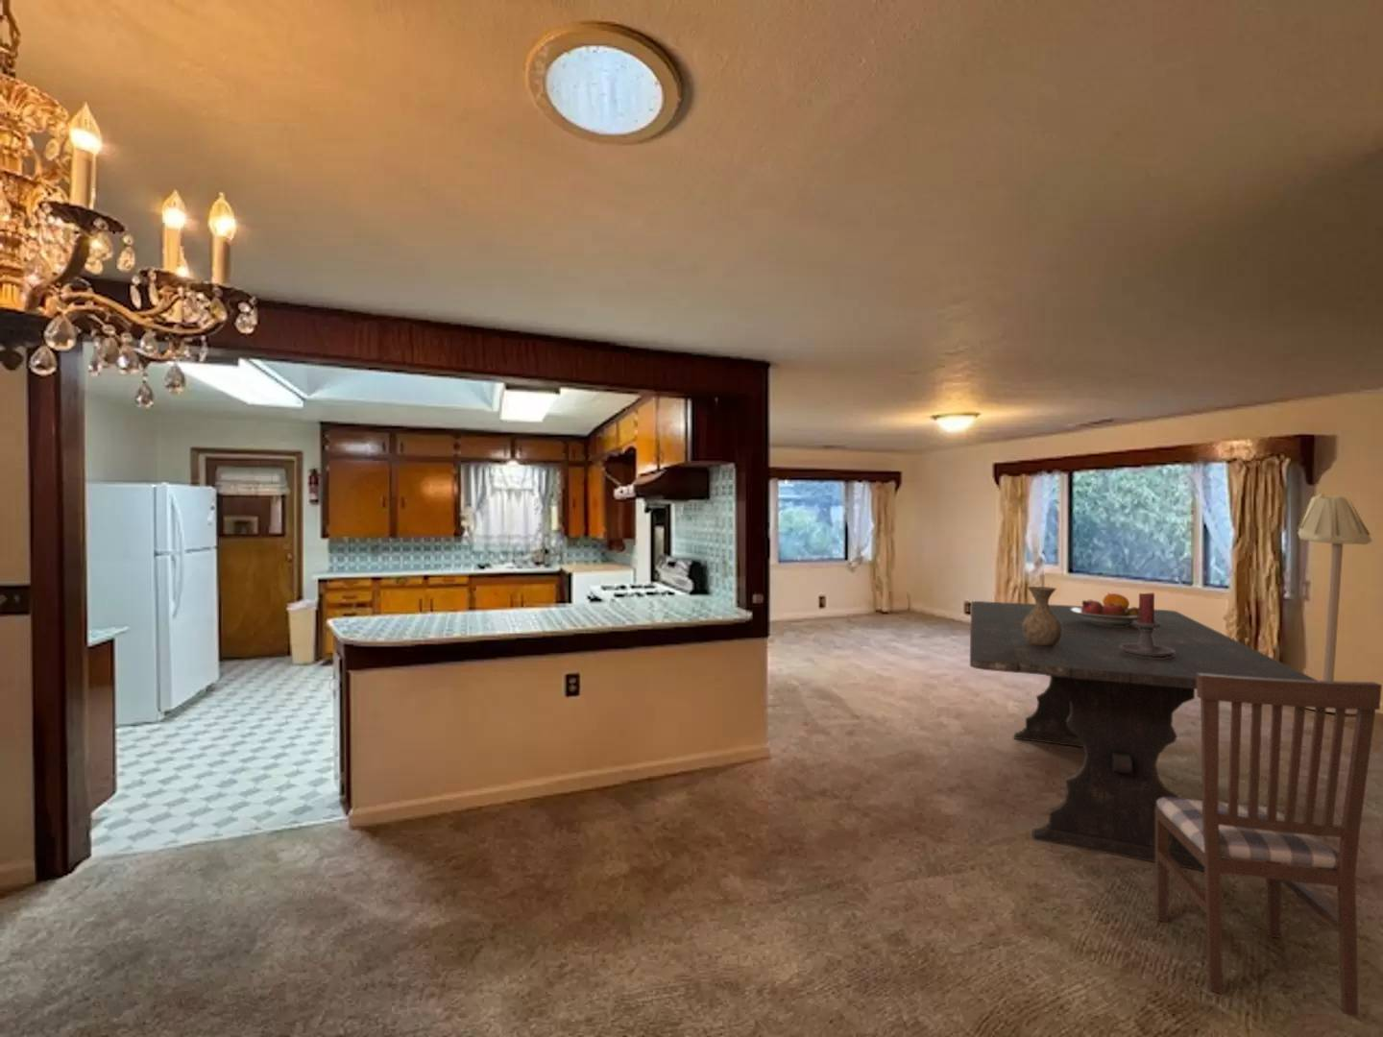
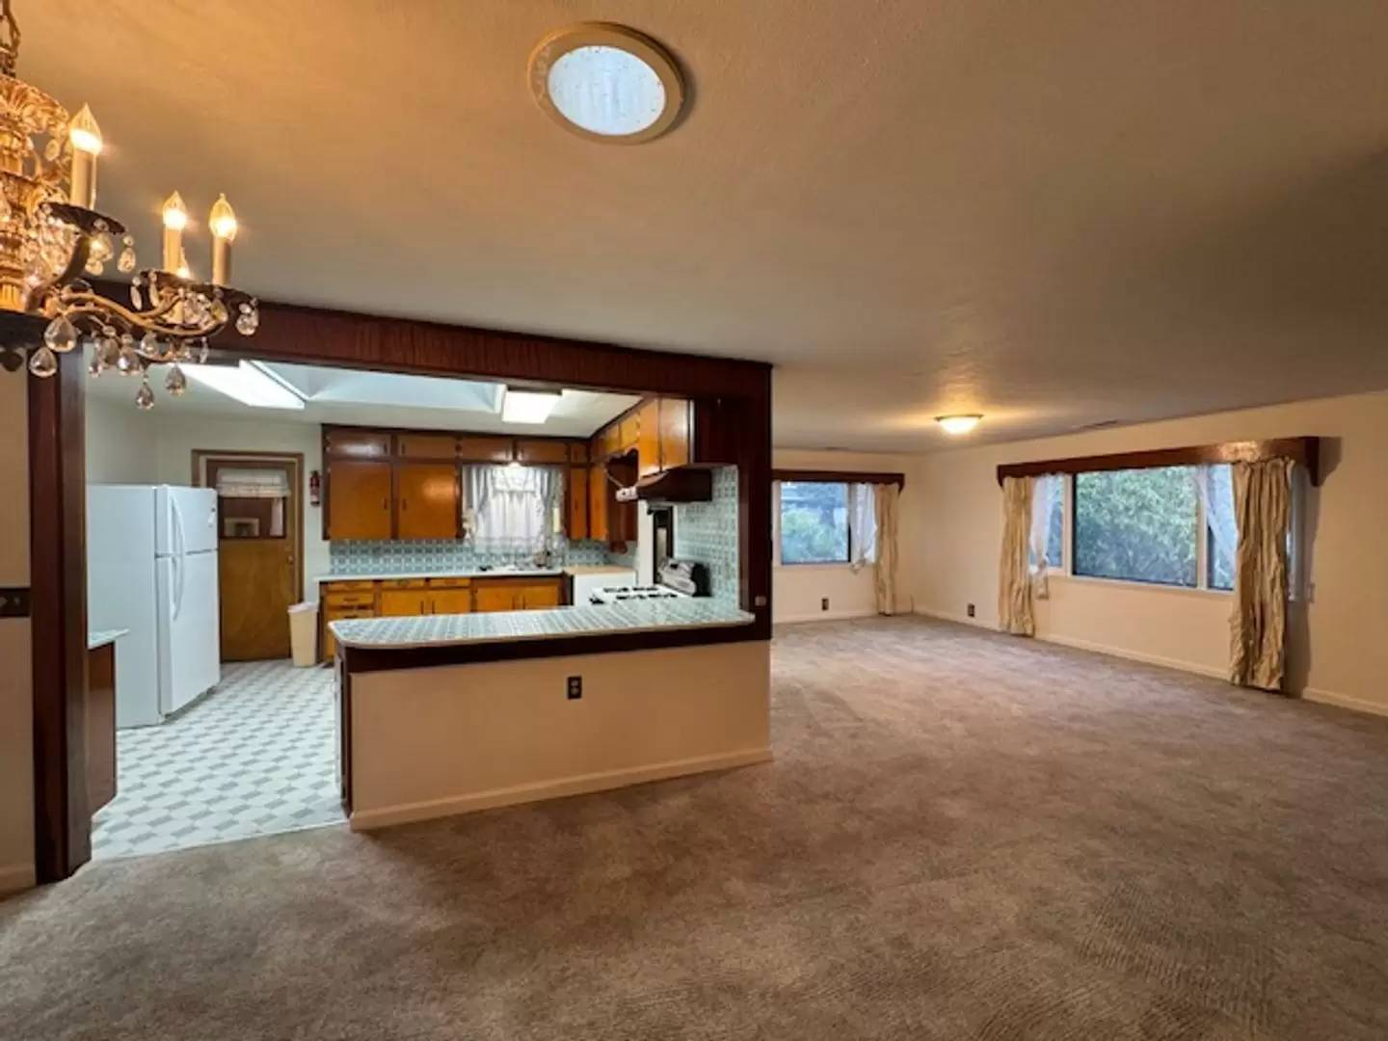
- dining table [969,600,1319,873]
- vase [1023,586,1062,646]
- dining chair [1154,673,1383,1016]
- candle holder [1119,591,1175,658]
- fruit bowl [1070,593,1139,626]
- floor lamp [1297,492,1373,716]
